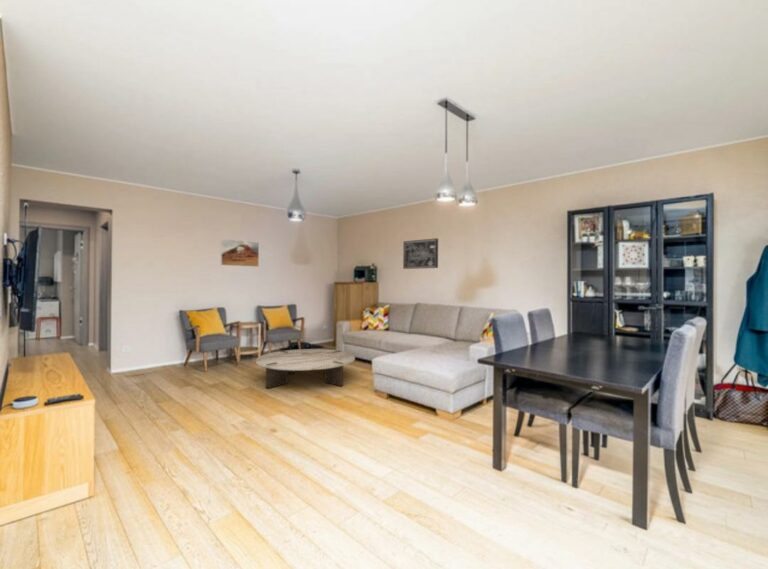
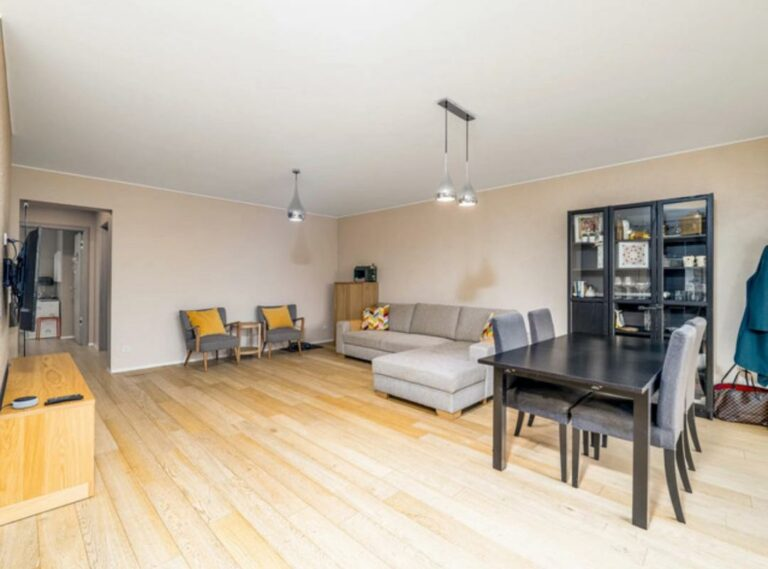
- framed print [220,238,260,268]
- wall art [402,237,439,270]
- coffee table [255,348,356,389]
